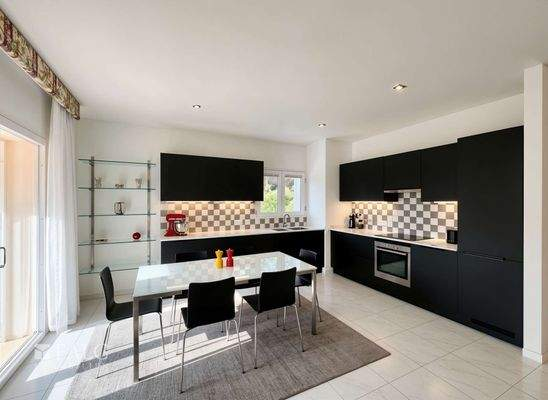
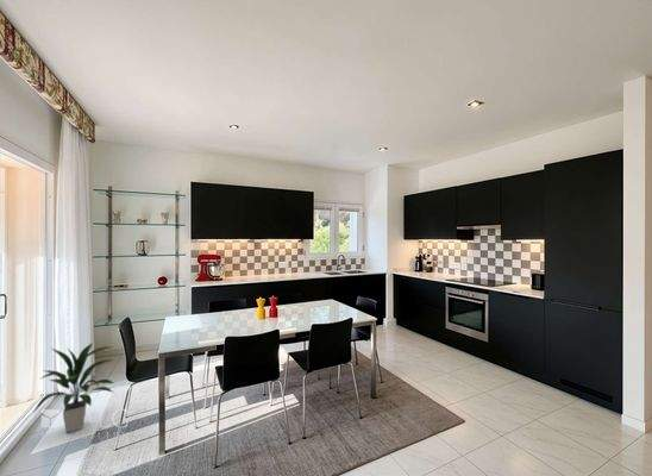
+ indoor plant [33,342,115,434]
